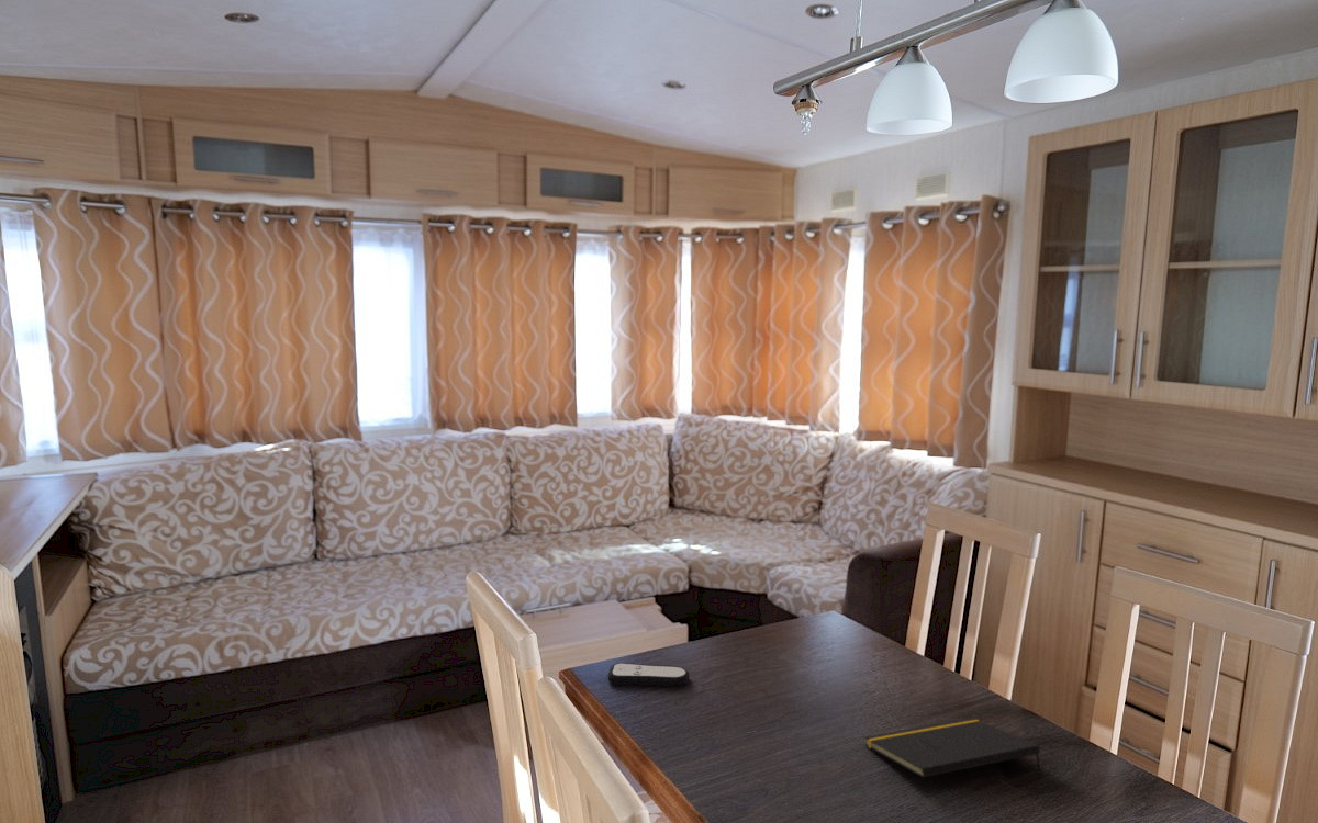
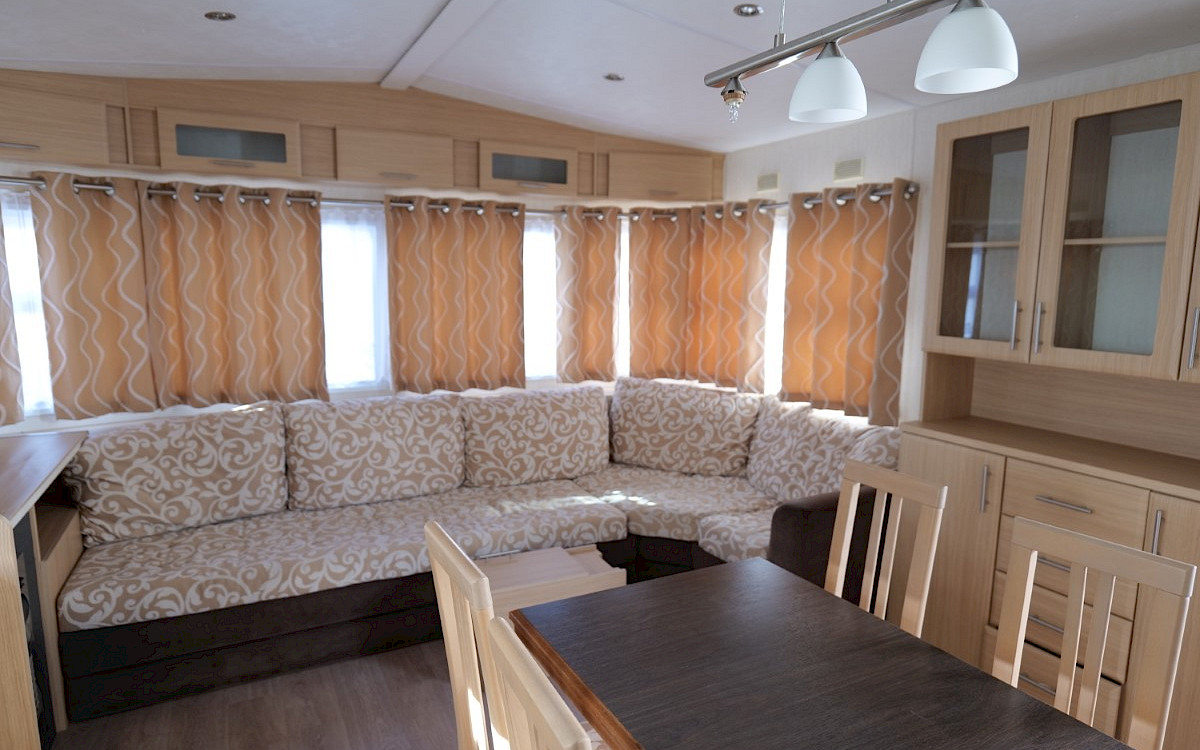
- notepad [863,717,1041,779]
- remote control [606,662,690,688]
